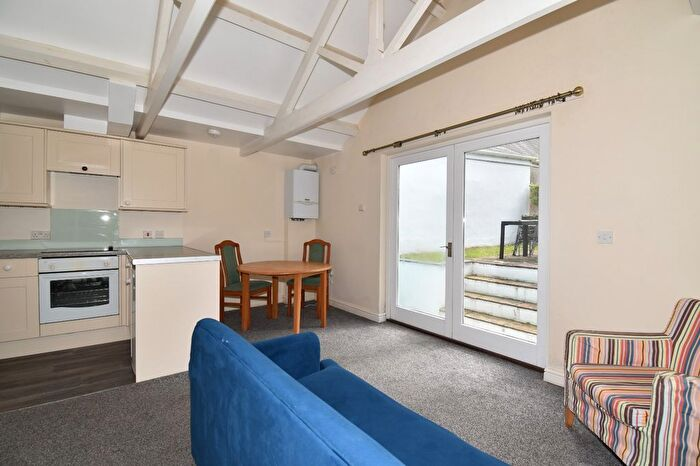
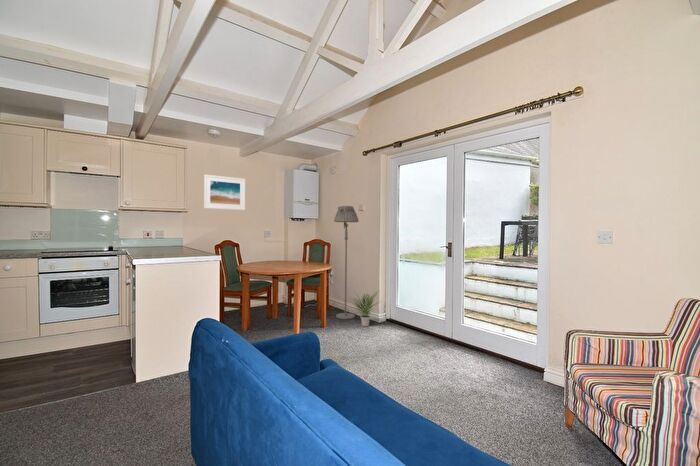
+ potted plant [350,288,383,327]
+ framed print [203,174,246,211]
+ floor lamp [333,205,360,320]
